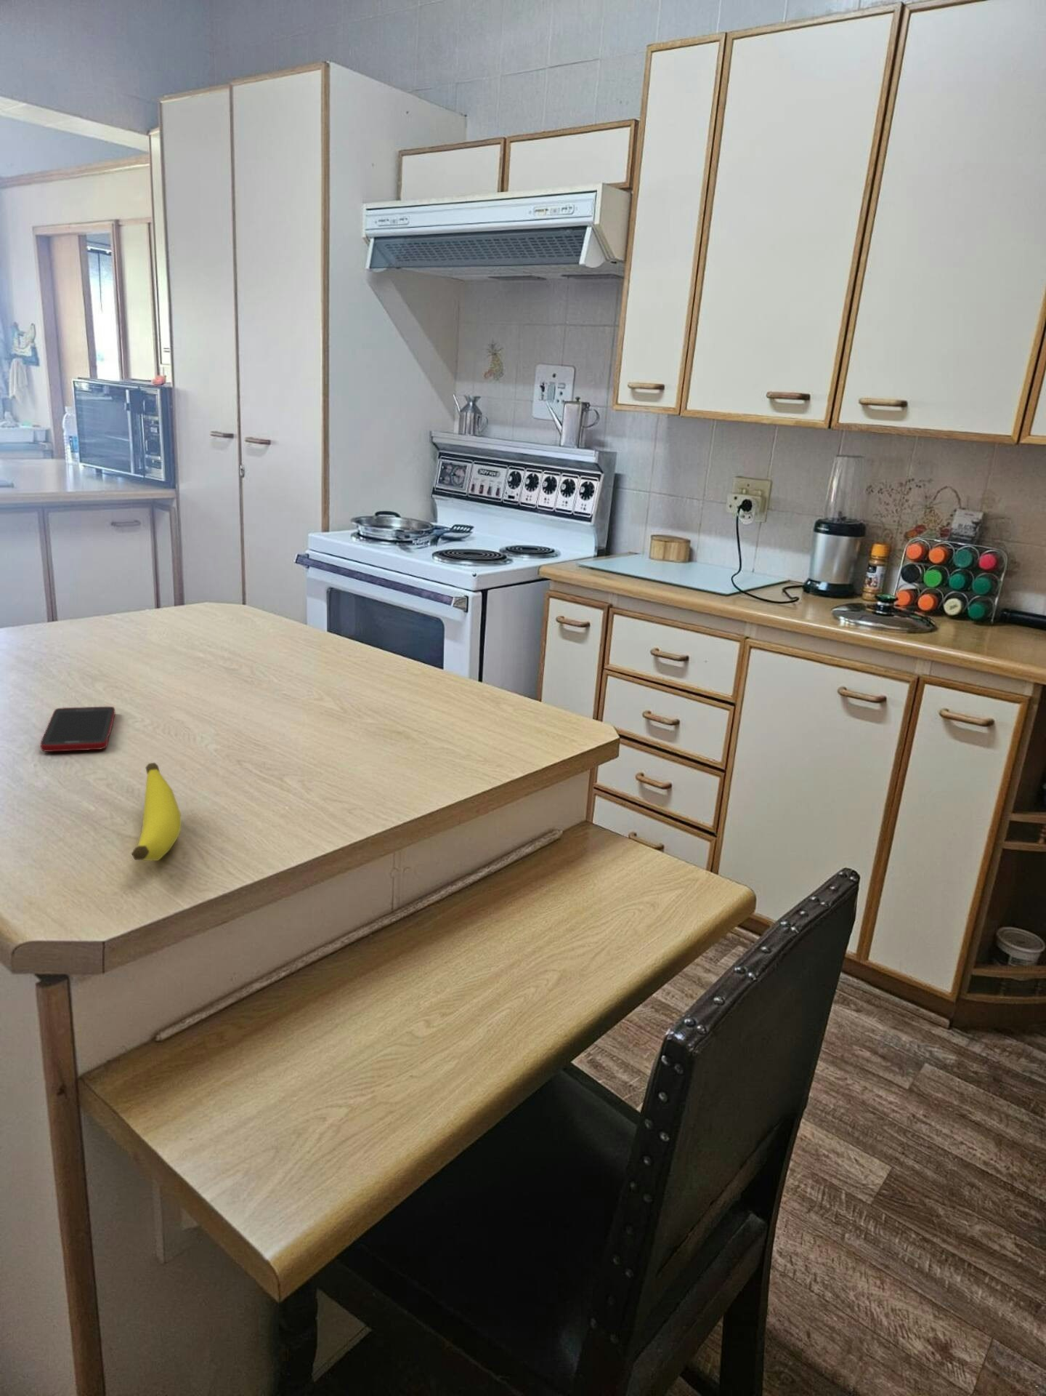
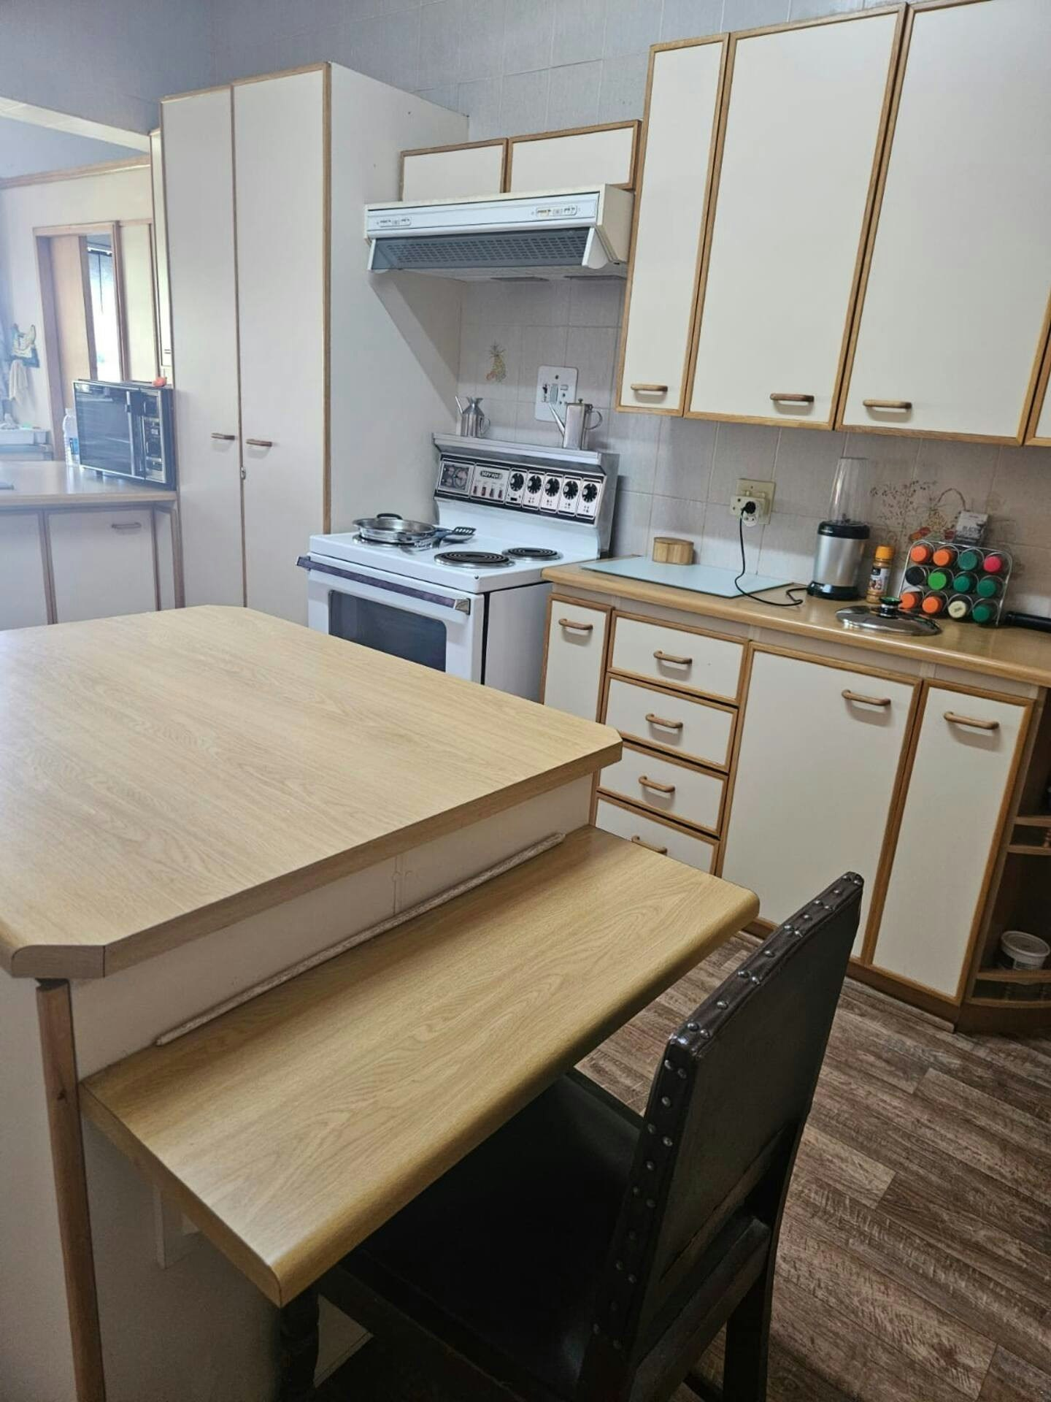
- banana [131,762,181,862]
- cell phone [40,706,116,753]
